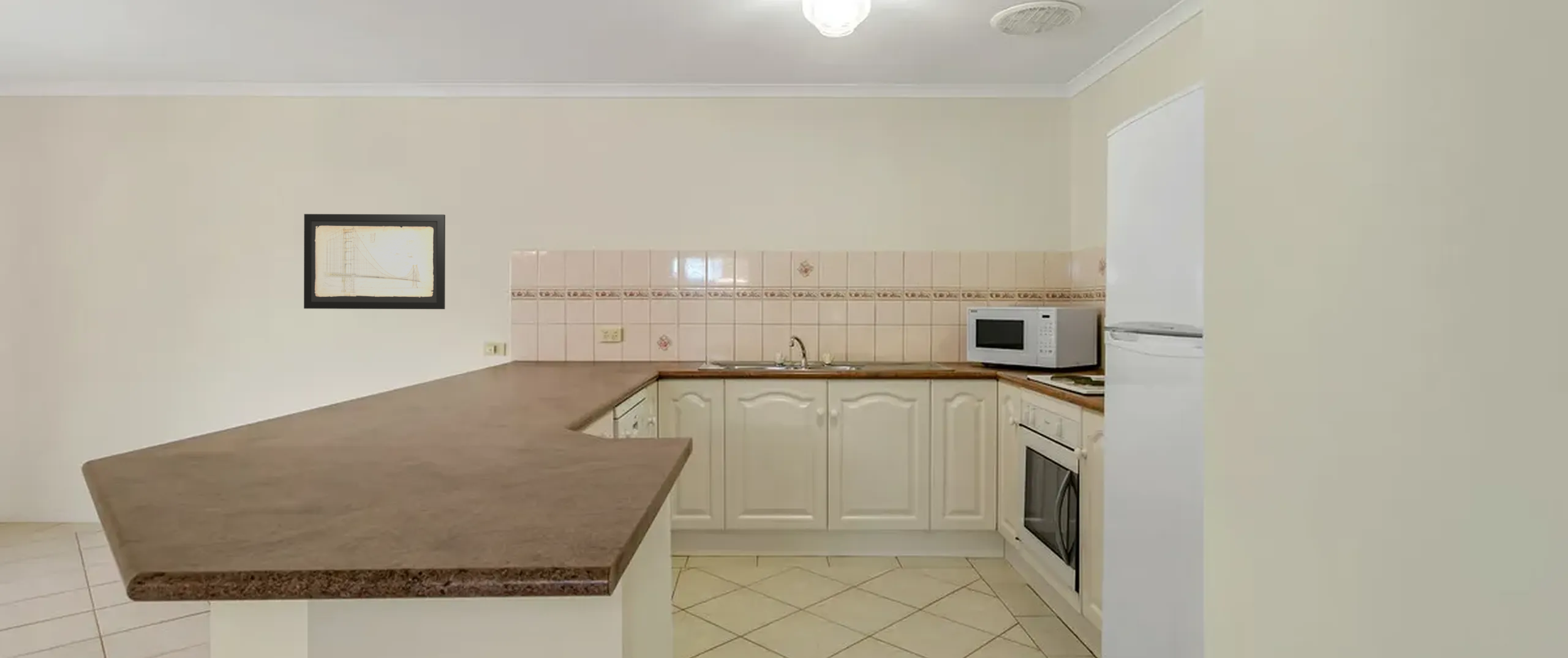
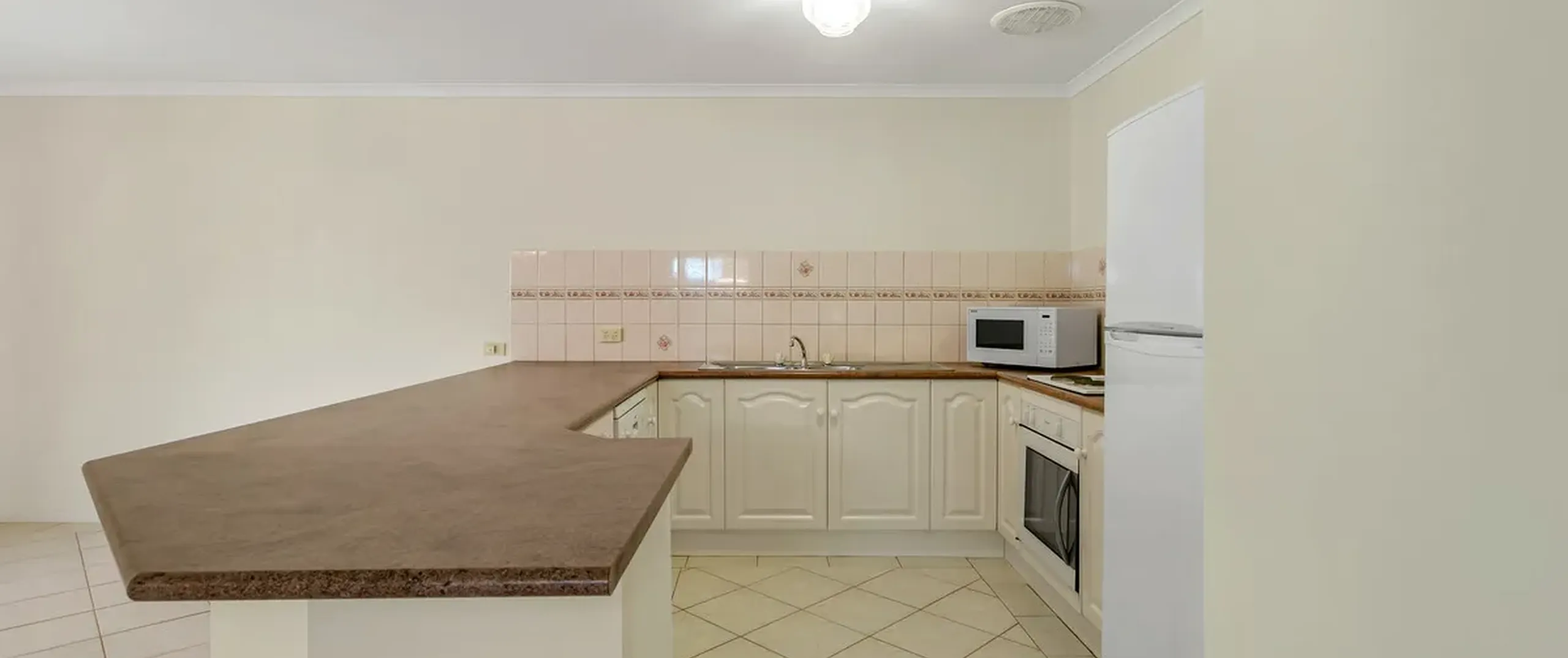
- wall art [303,214,446,310]
